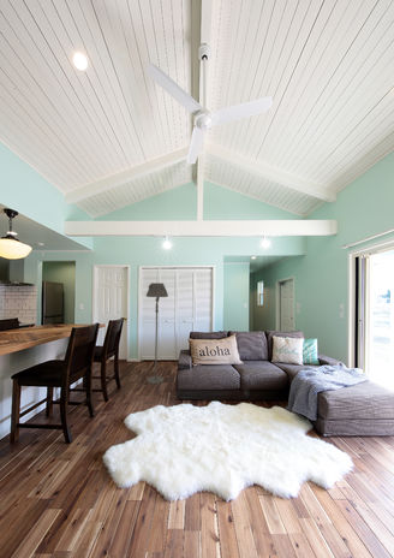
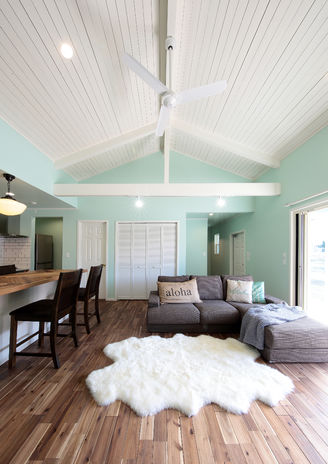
- floor lamp [145,281,169,385]
